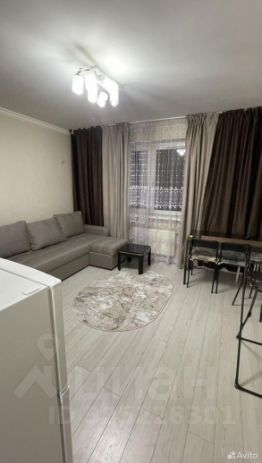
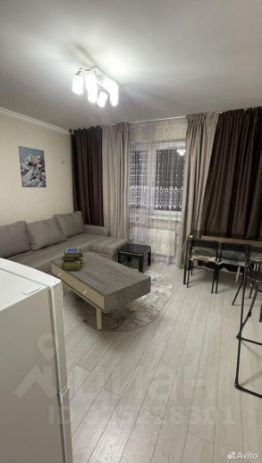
+ coffee table [49,250,152,330]
+ wall art [17,145,47,189]
+ stack of books [59,247,84,271]
